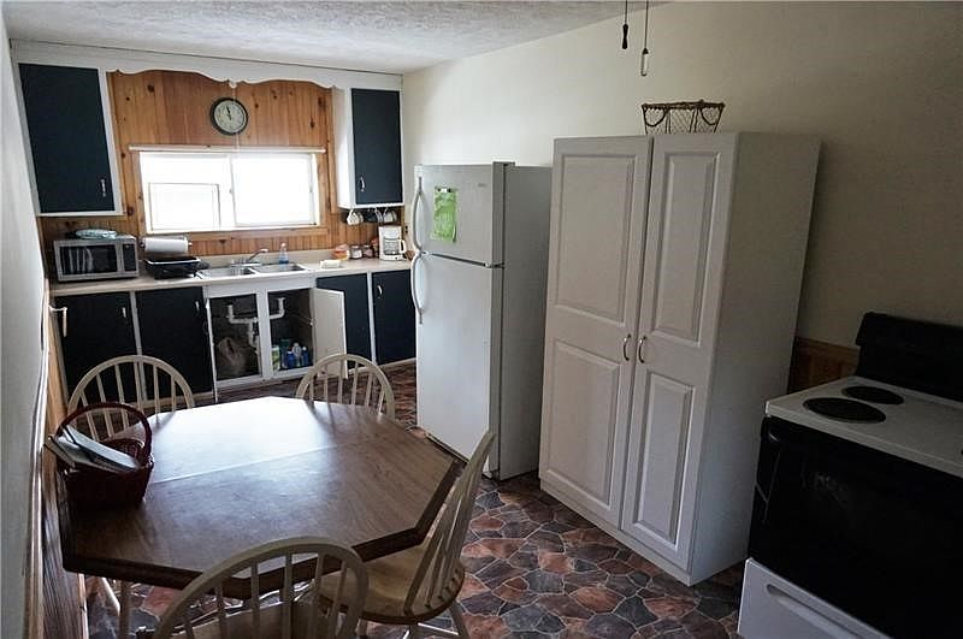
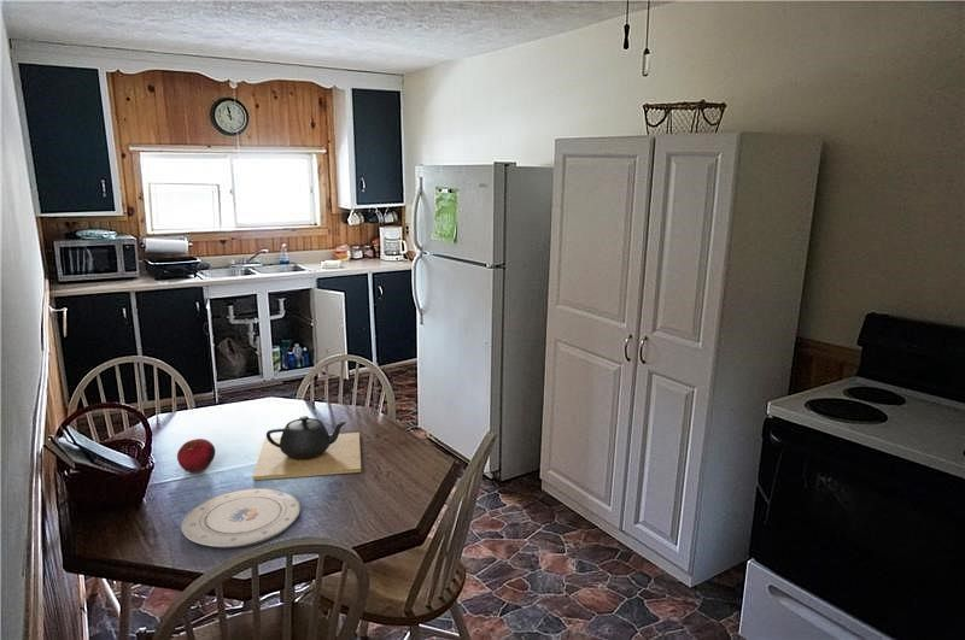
+ teapot [252,415,362,481]
+ plate [180,487,302,548]
+ fruit [176,438,217,474]
